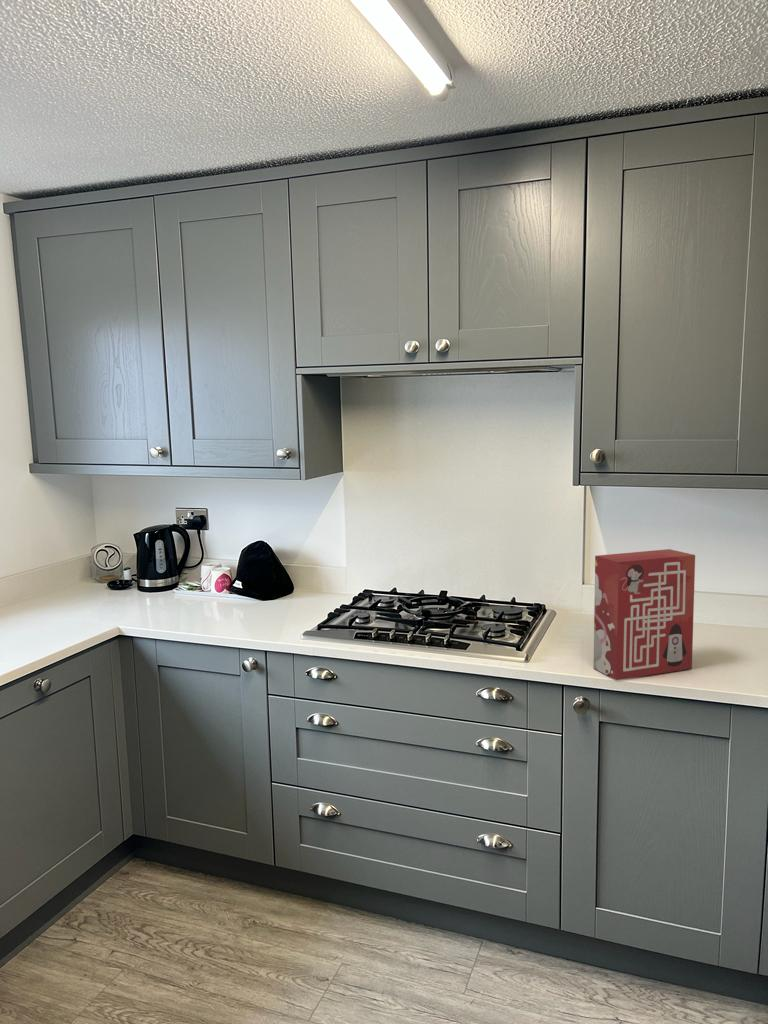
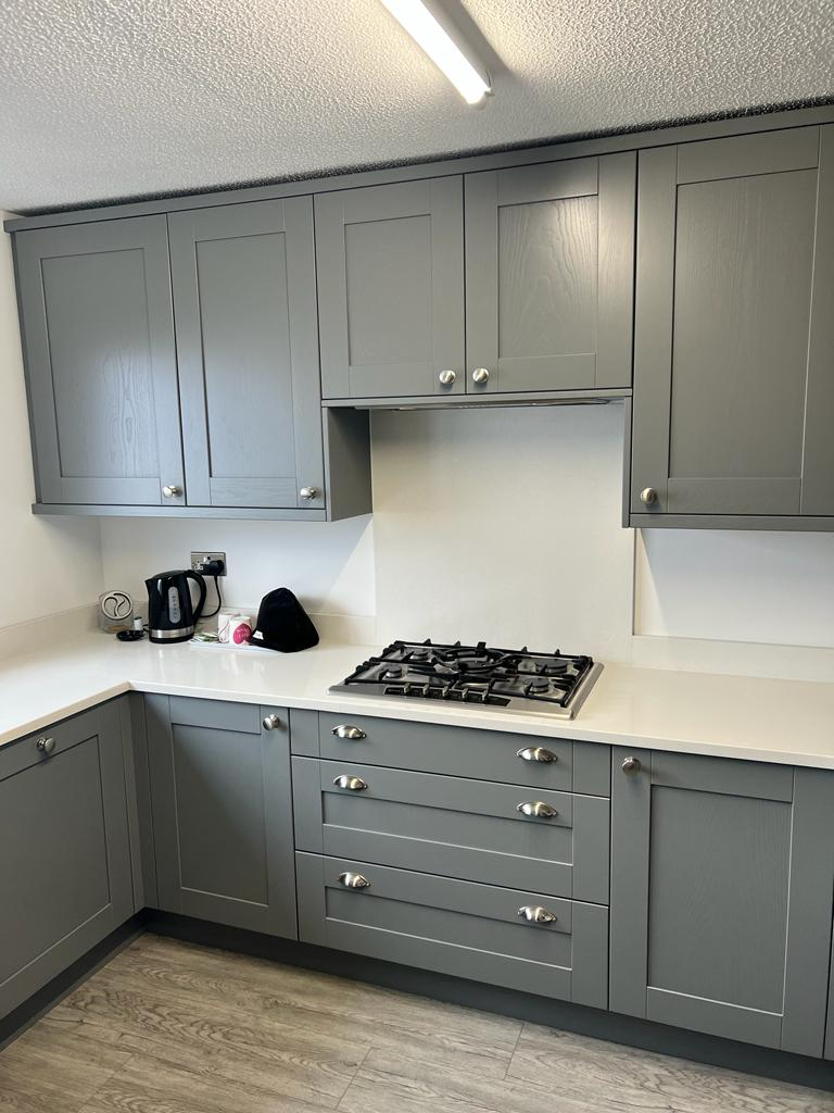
- cereal box [593,548,696,681]
